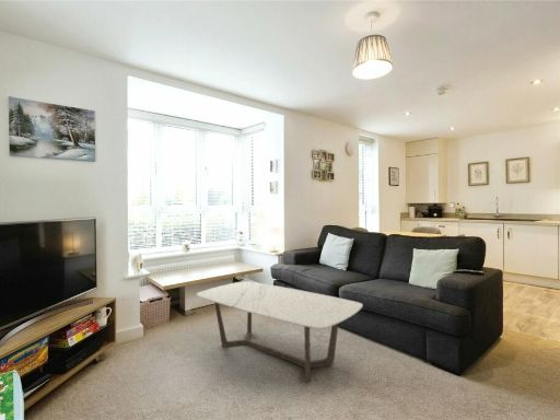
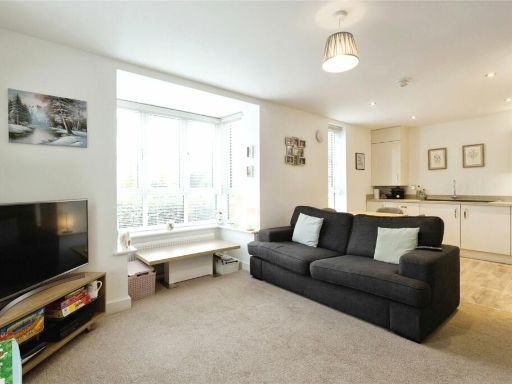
- coffee table [195,280,364,384]
